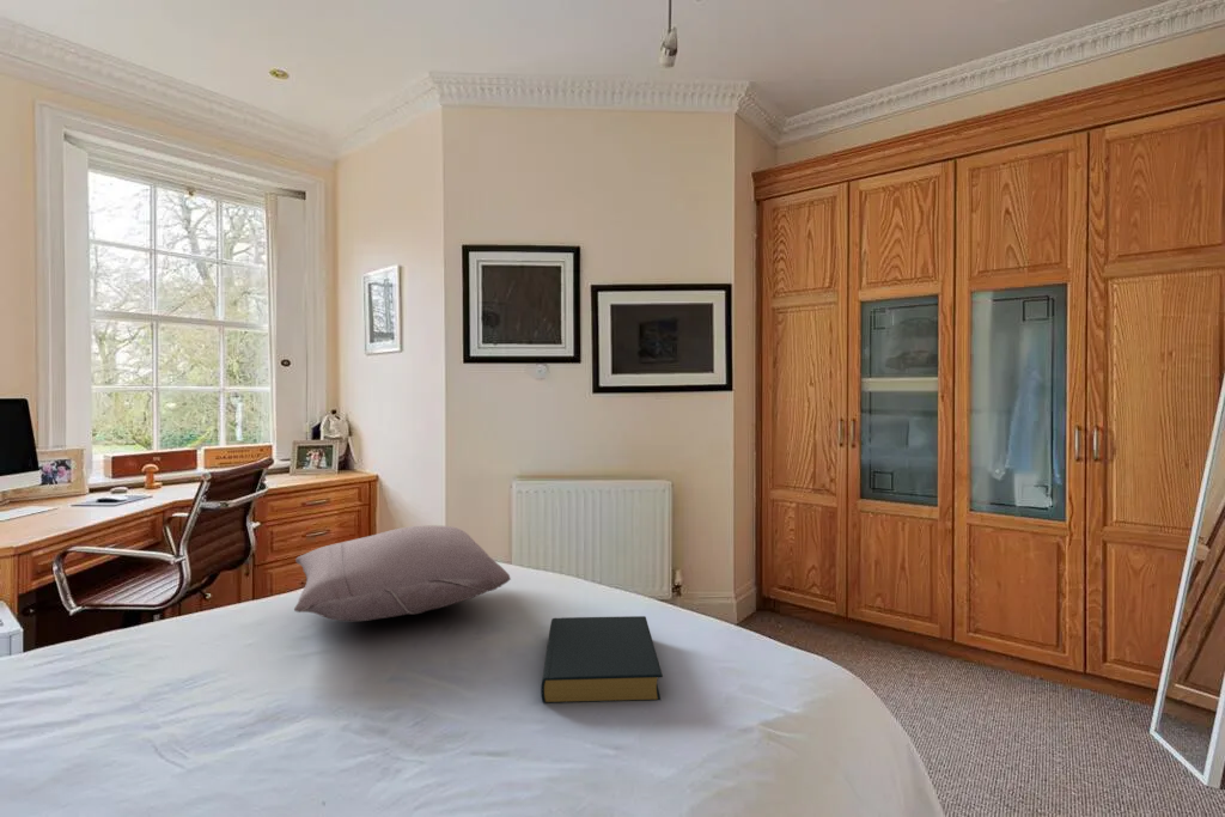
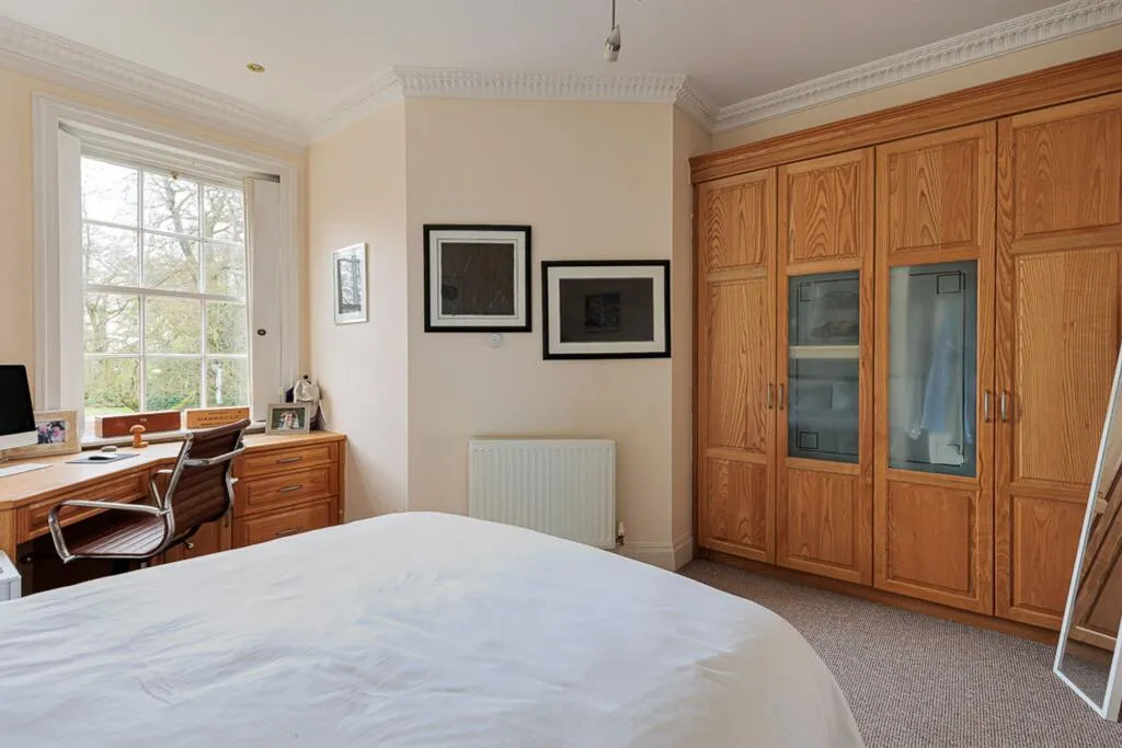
- hardback book [540,615,664,705]
- pillow [293,524,512,622]
